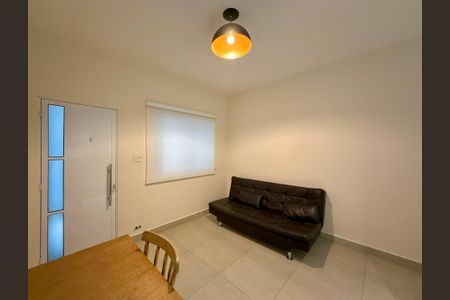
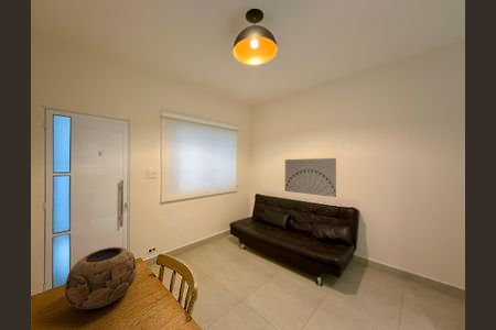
+ decorative bowl [63,246,138,310]
+ wall art [284,157,337,198]
